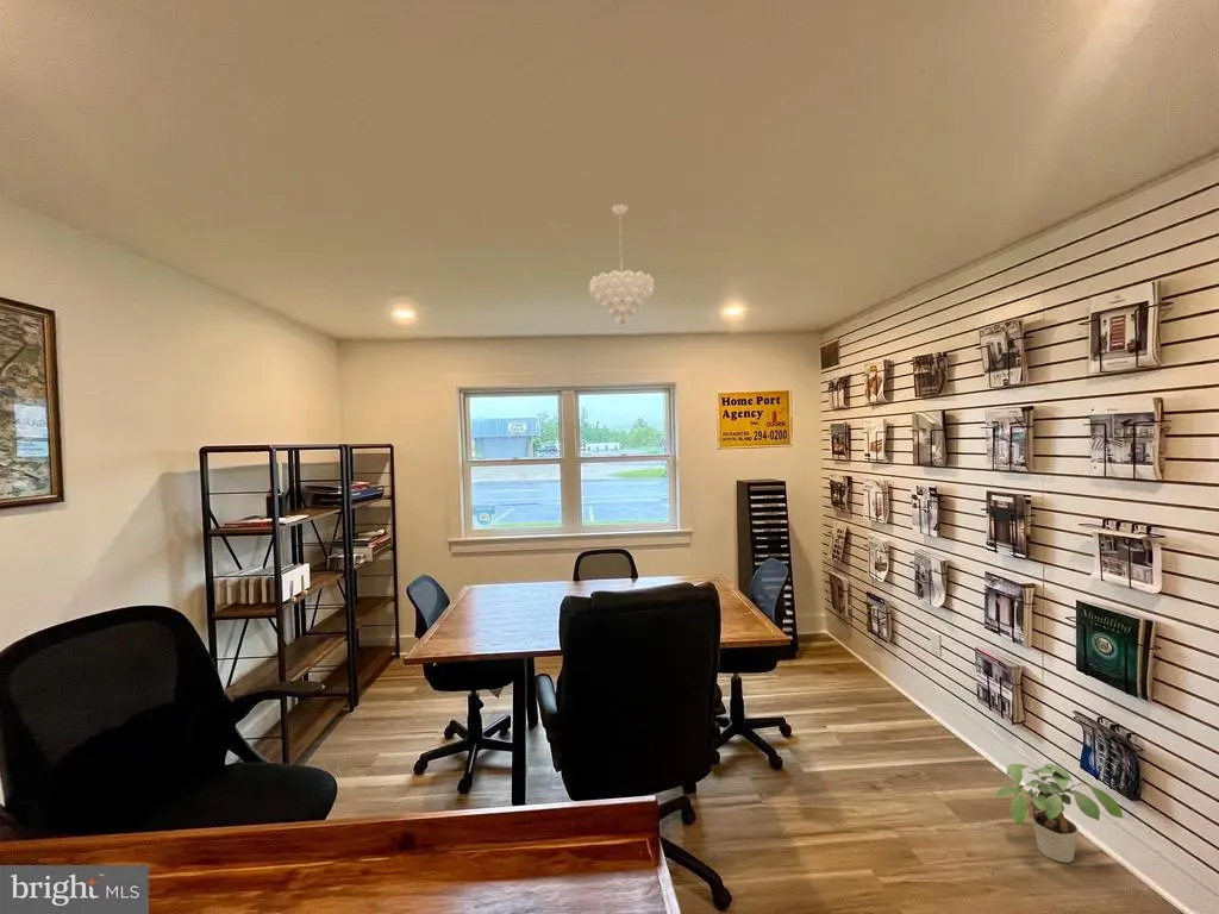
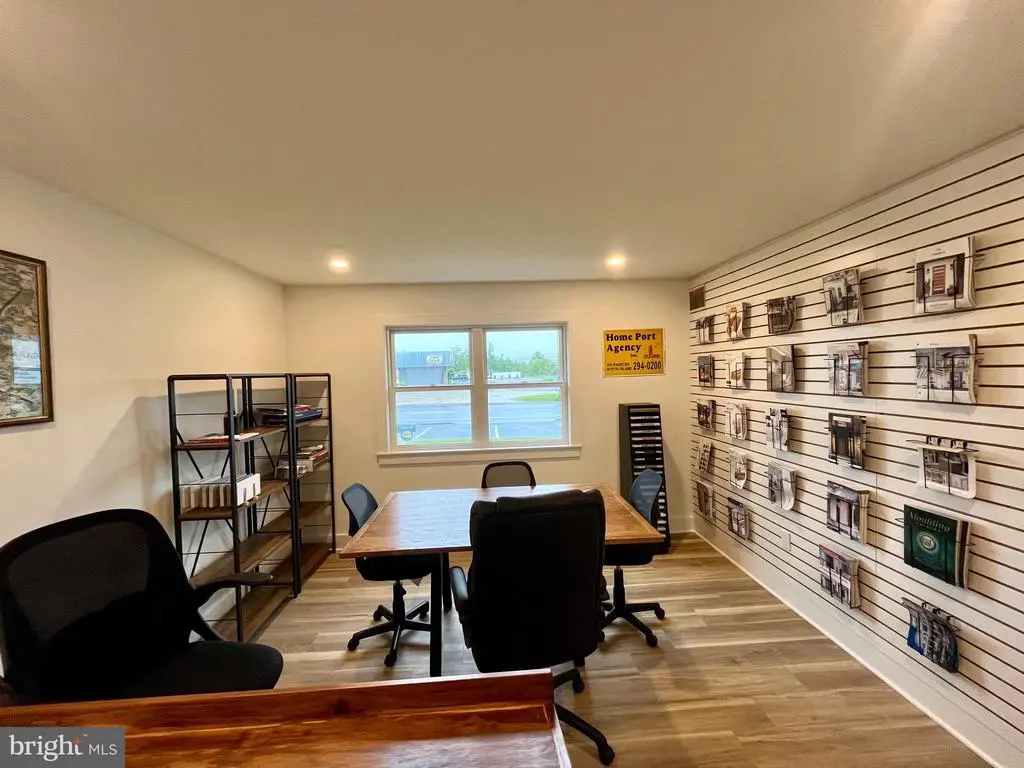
- pendant light [588,204,655,326]
- potted plant [995,763,1124,864]
